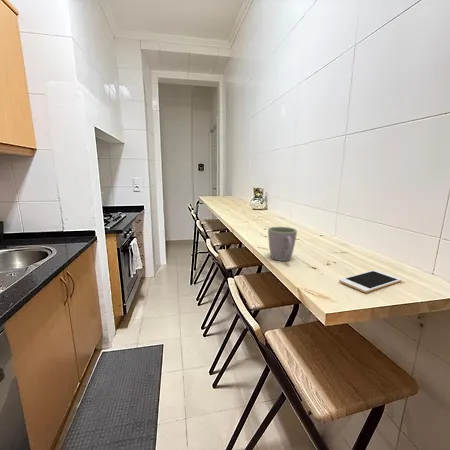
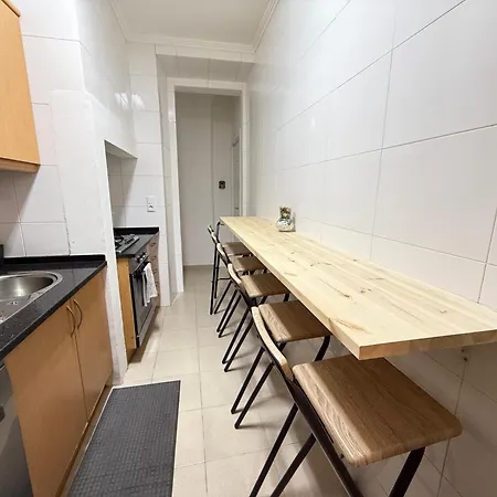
- cell phone [338,269,403,294]
- mug [267,226,298,262]
